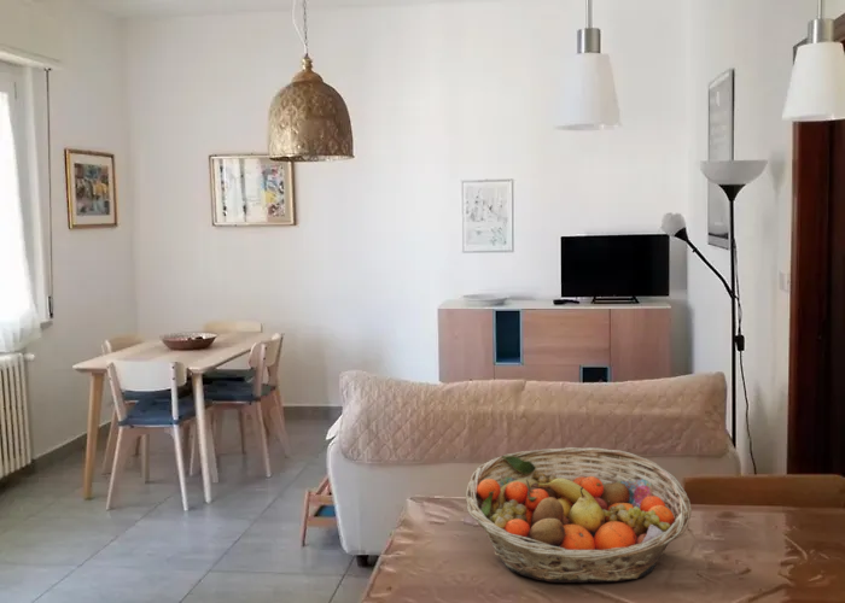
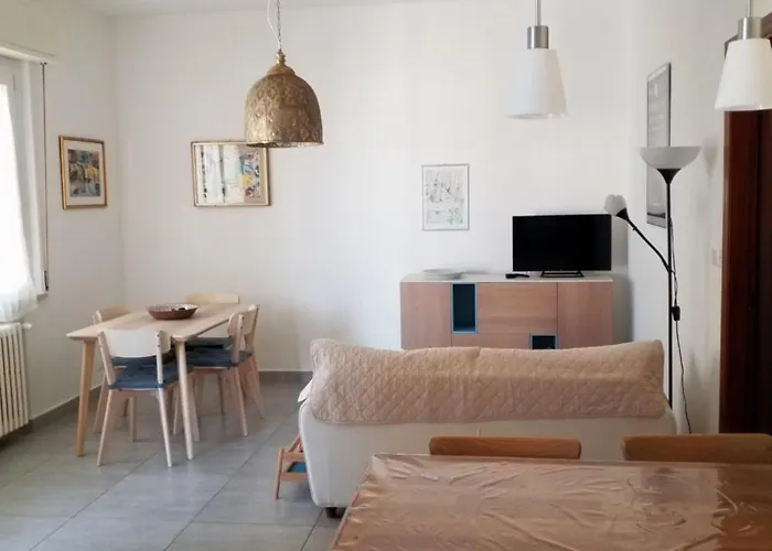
- fruit basket [465,446,693,584]
